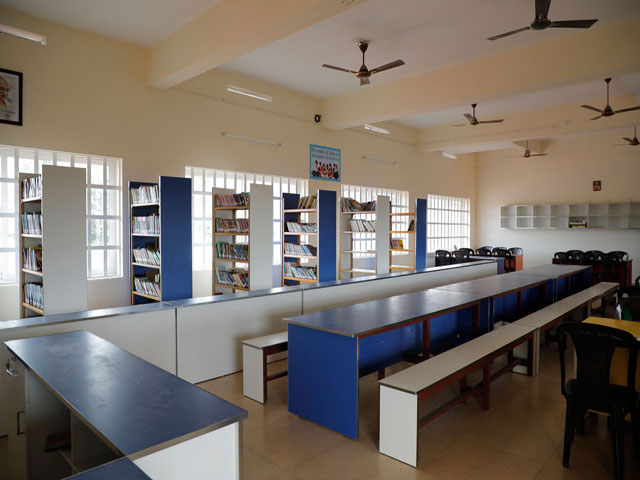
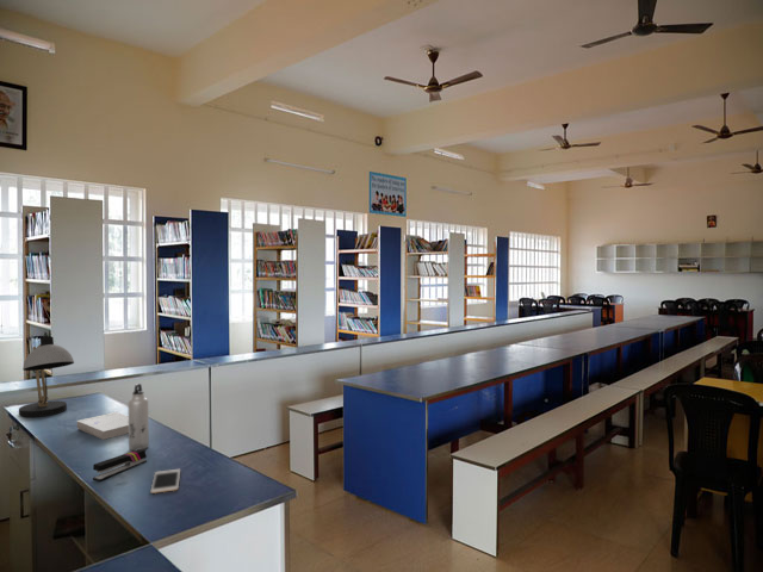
+ cell phone [150,468,181,495]
+ book [76,411,129,441]
+ water bottle [128,383,150,452]
+ desk lamp [18,331,75,418]
+ stapler [92,449,148,483]
